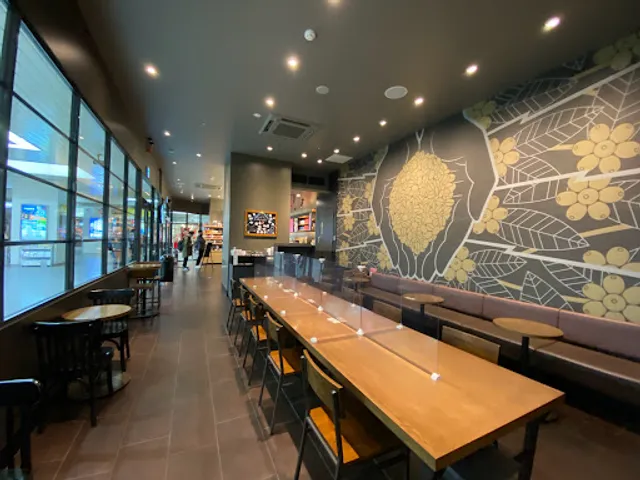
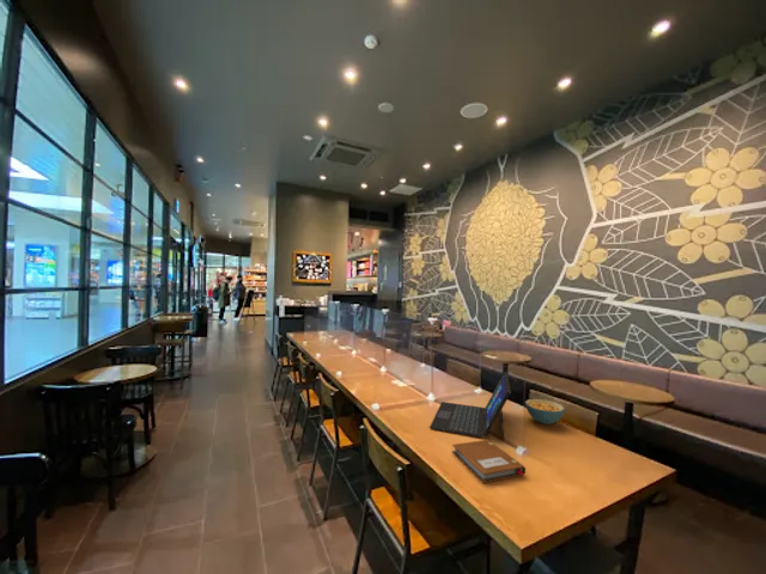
+ cereal bowl [524,398,565,426]
+ laptop [428,371,512,442]
+ notebook [451,439,527,484]
